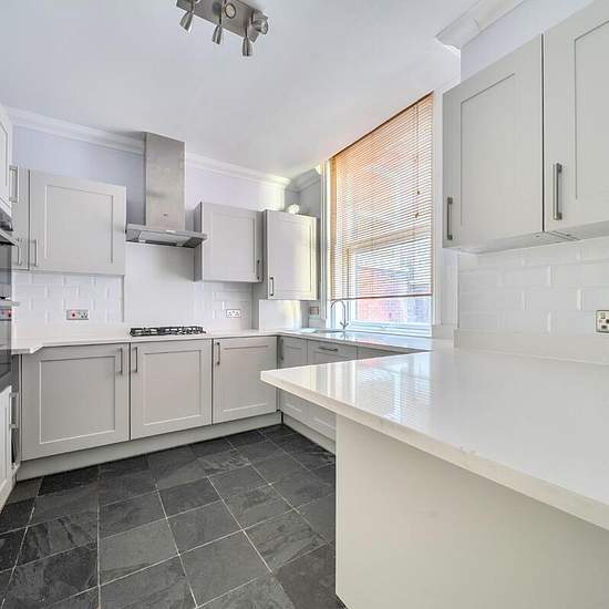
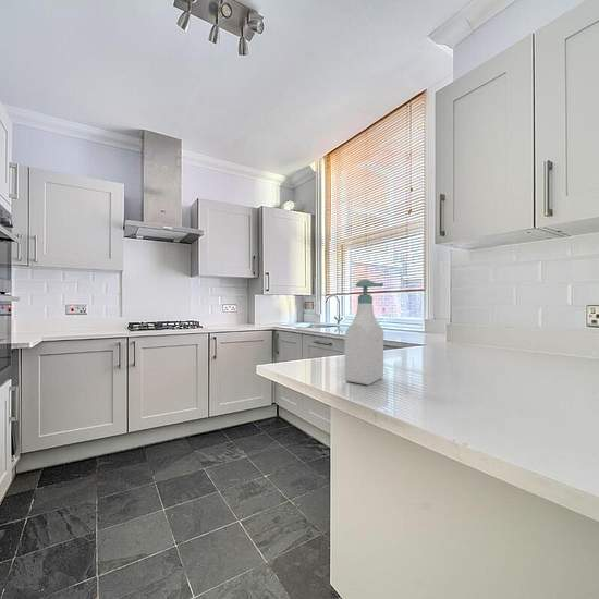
+ soap bottle [343,279,384,386]
